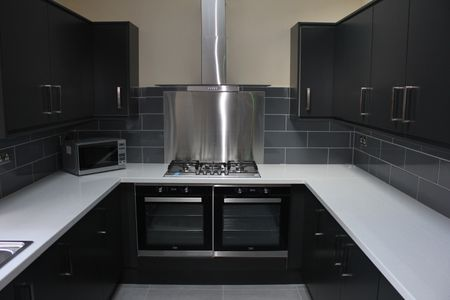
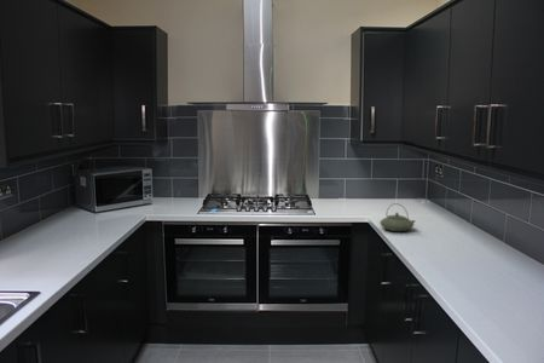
+ teapot [378,202,416,232]
